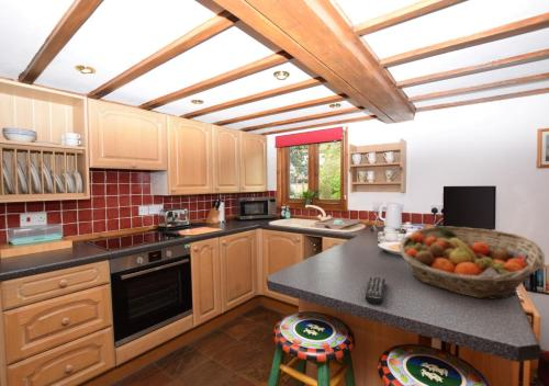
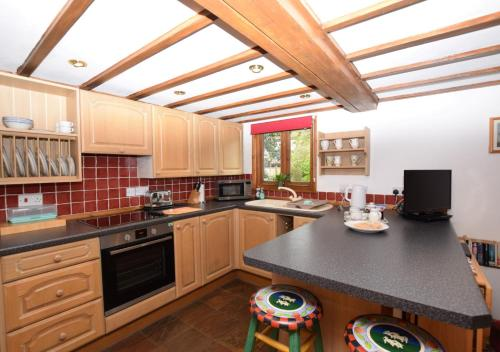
- remote control [365,276,386,306]
- fruit basket [397,225,546,299]
